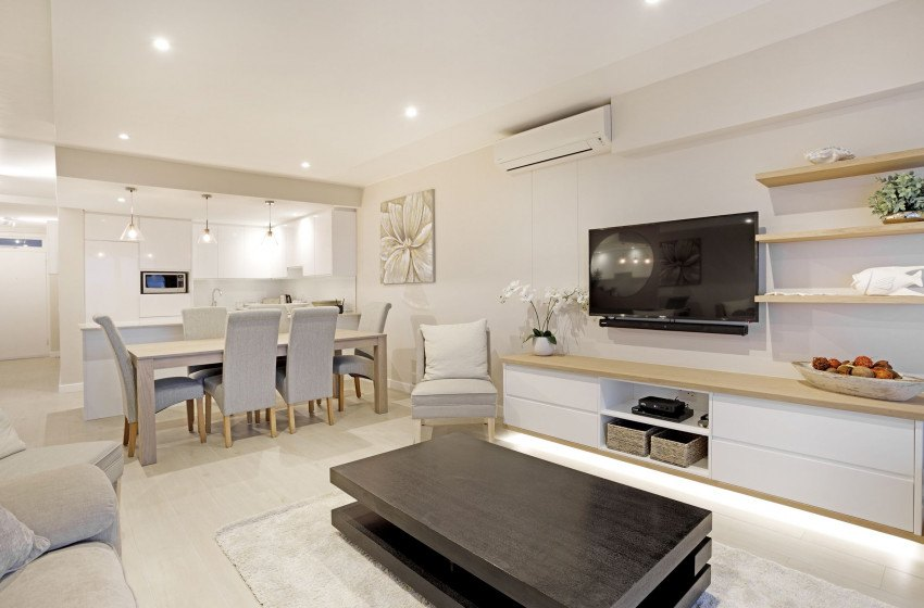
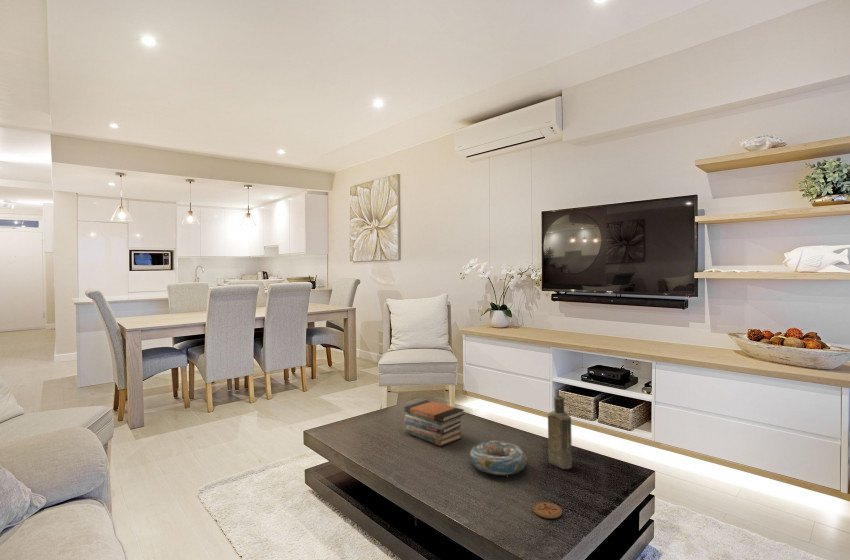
+ book stack [403,399,465,447]
+ bottle [547,395,573,470]
+ decorative bowl [469,440,528,476]
+ coaster [532,501,563,520]
